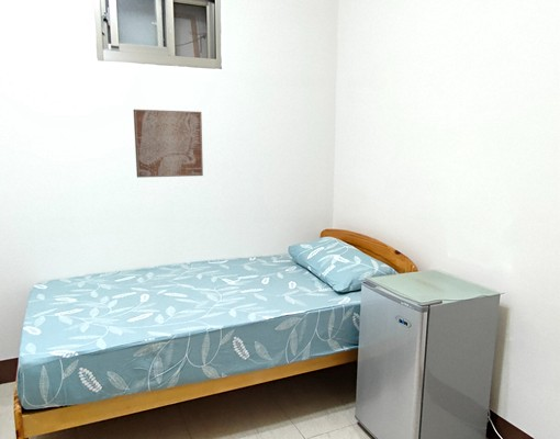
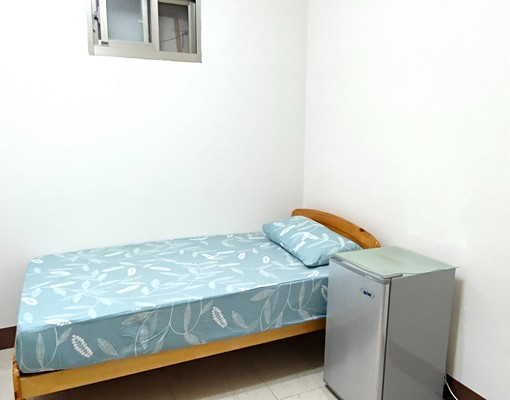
- wall art [133,109,204,179]
